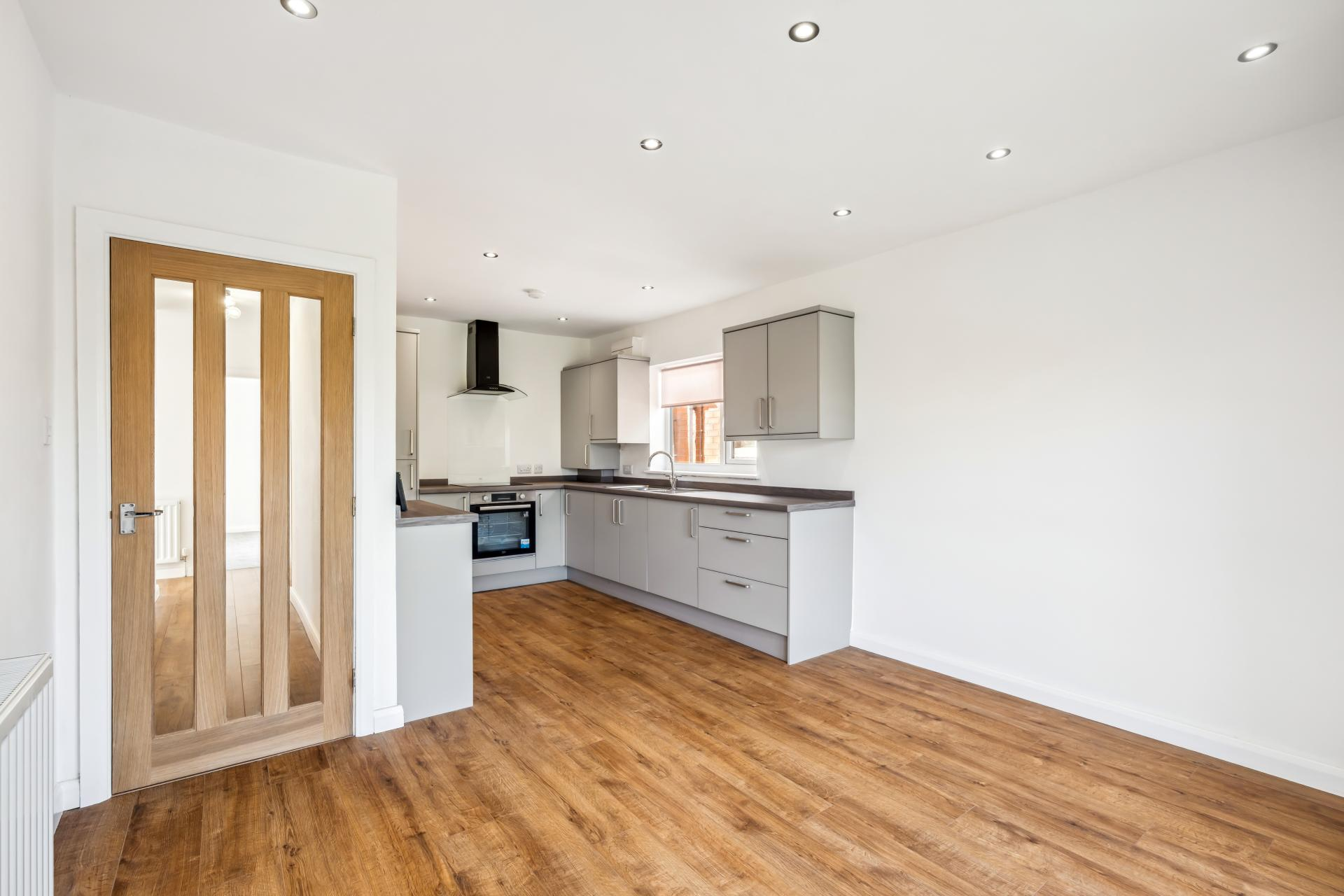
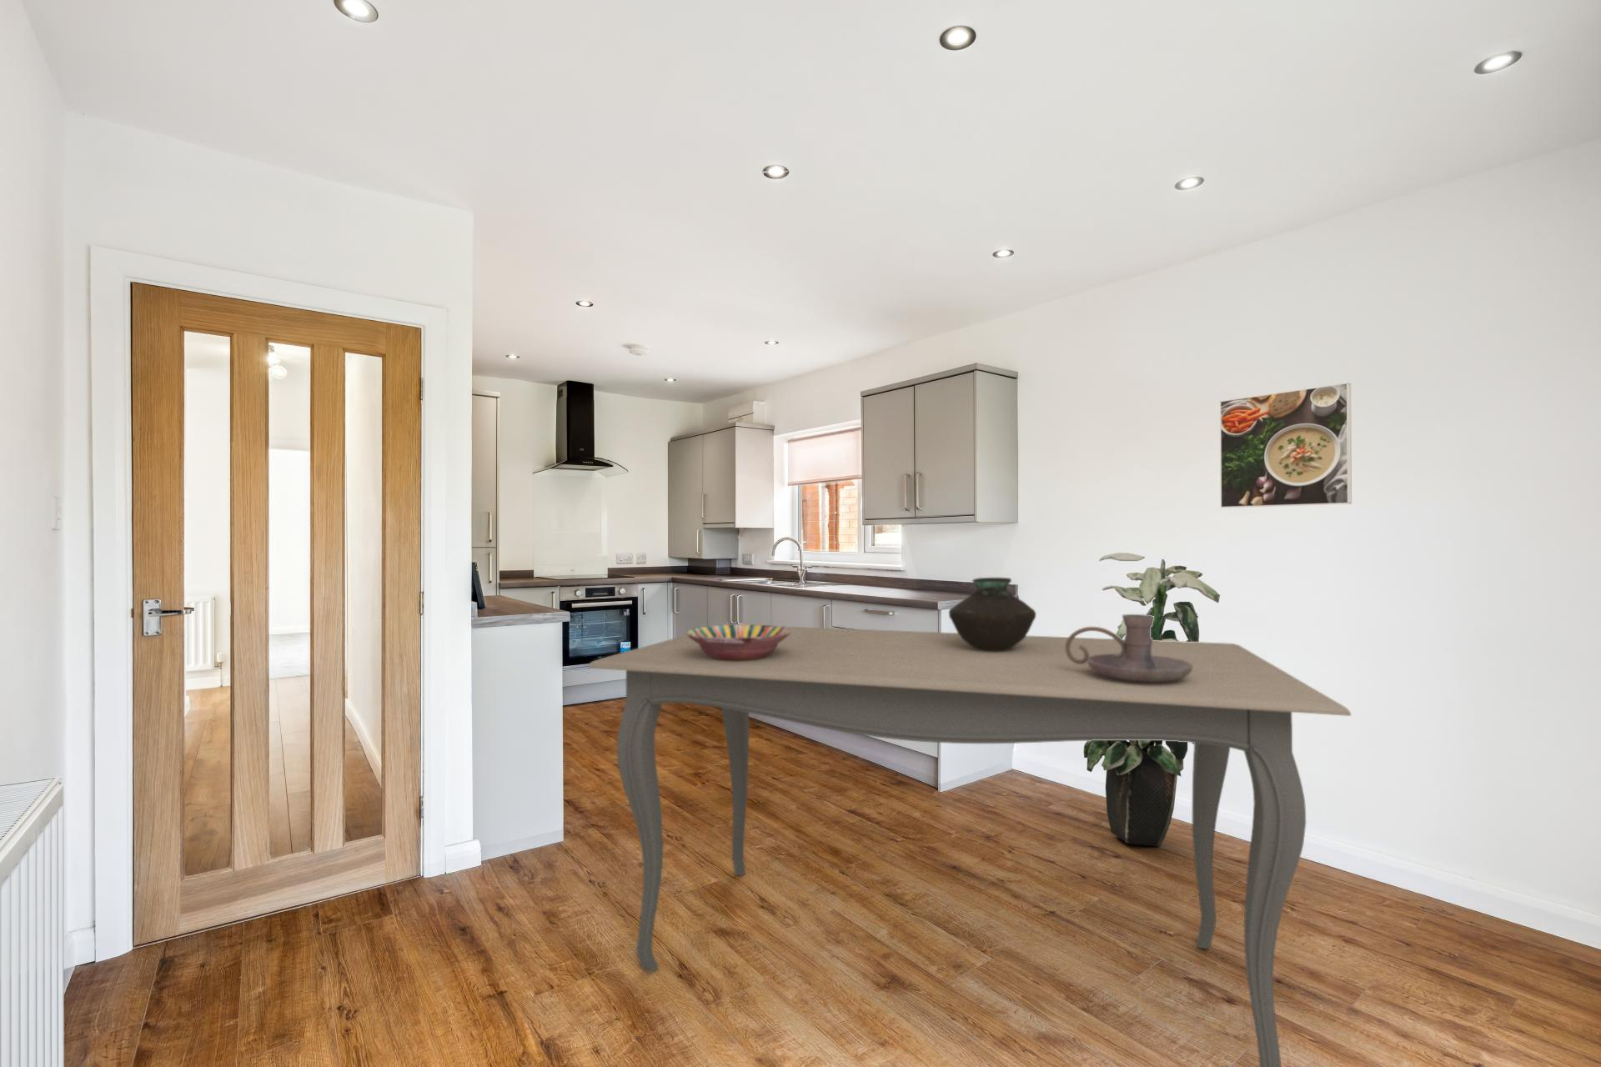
+ dining table [587,624,1352,1067]
+ indoor plant [1083,551,1221,847]
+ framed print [1219,382,1352,508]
+ vase [948,576,1038,650]
+ serving bowl [685,624,791,661]
+ candle holder [1066,613,1192,682]
